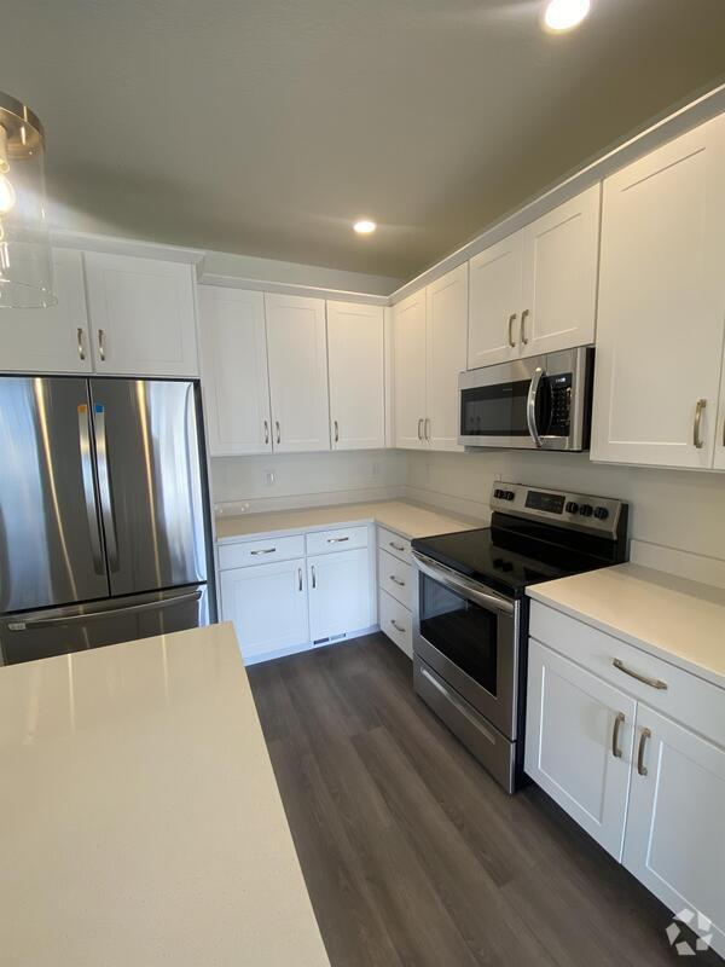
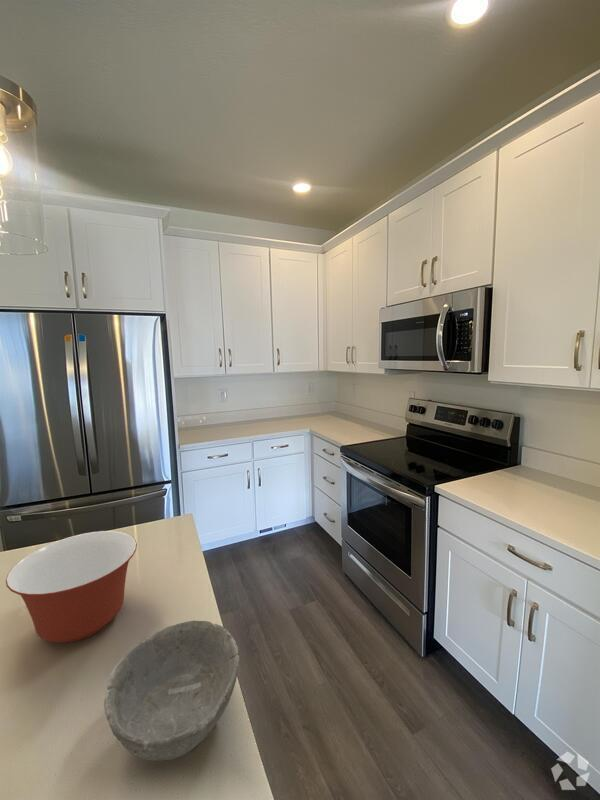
+ mixing bowl [5,530,138,644]
+ bowl [103,620,240,762]
